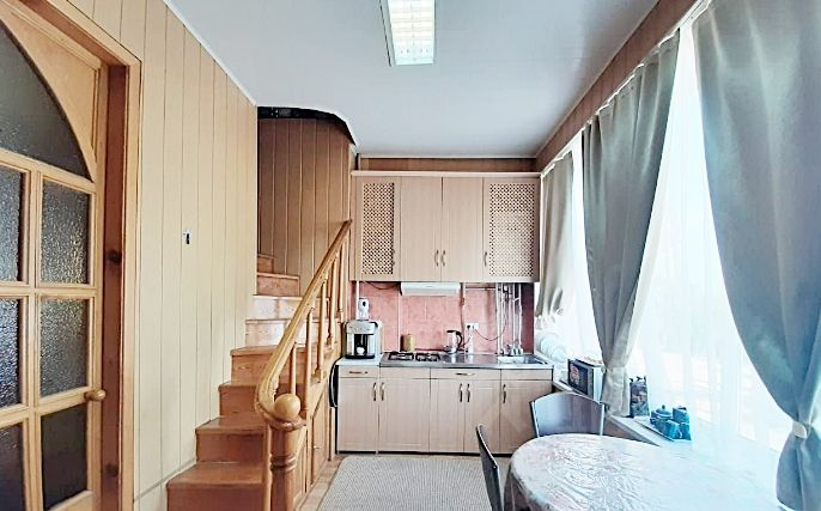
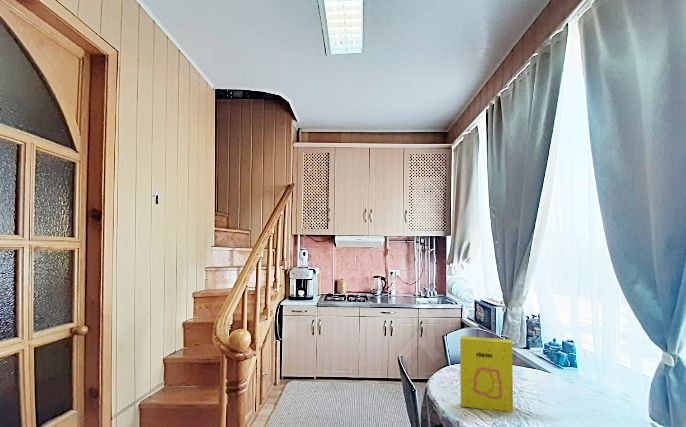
+ cereal box [459,335,514,413]
